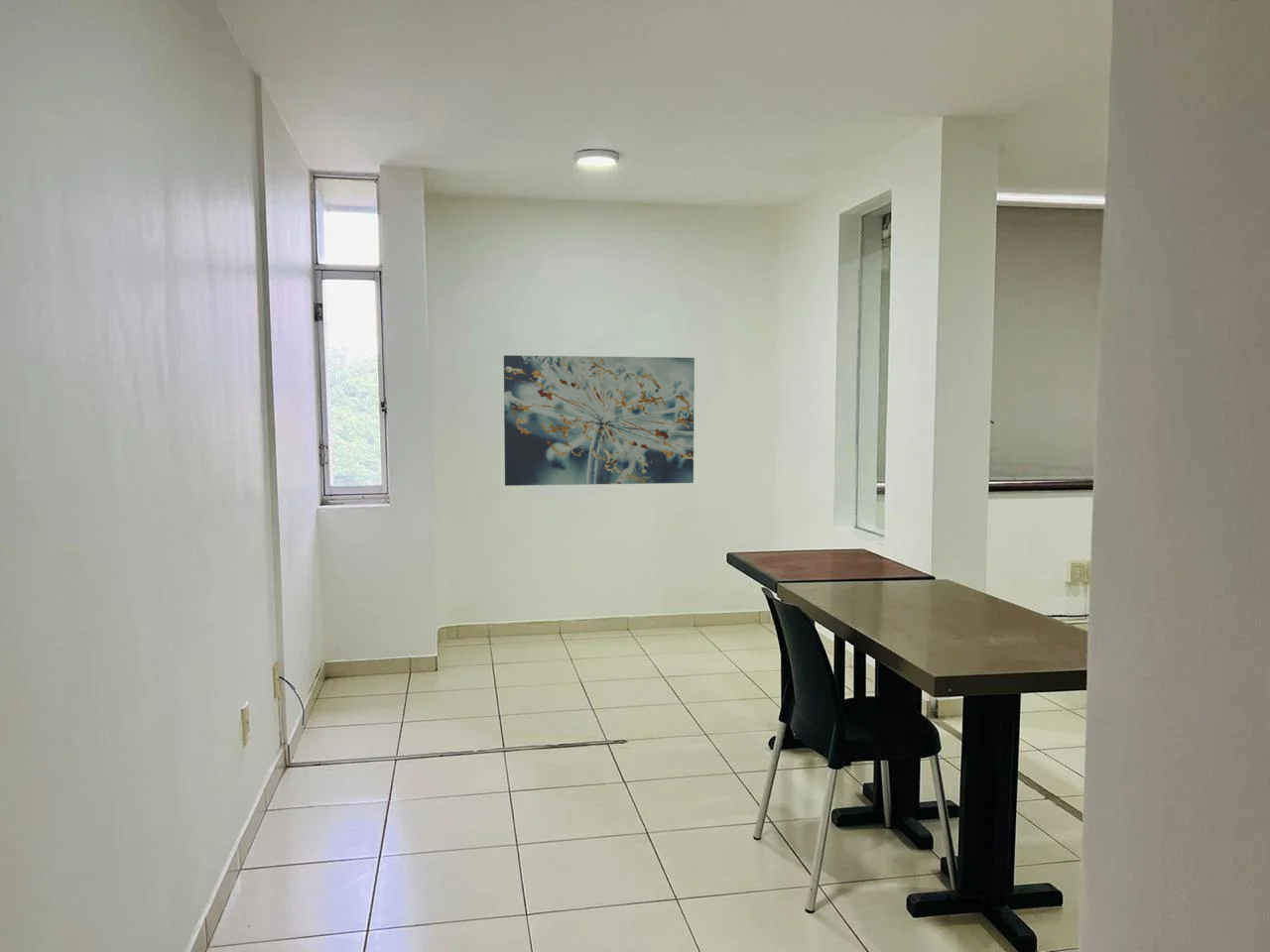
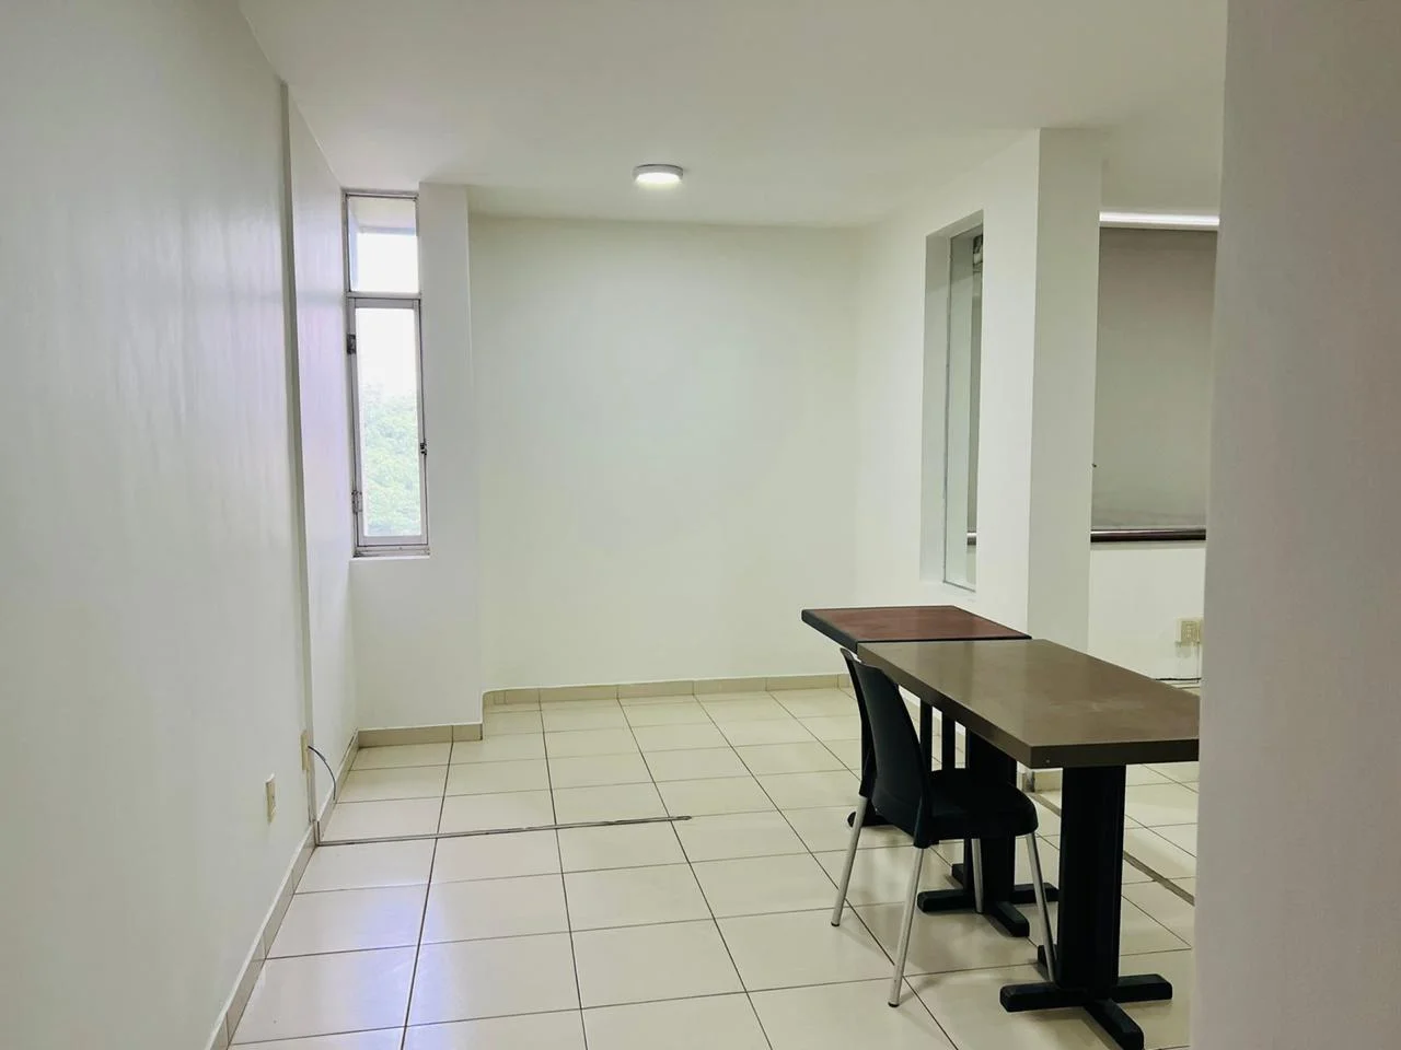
- wall art [503,354,696,487]
